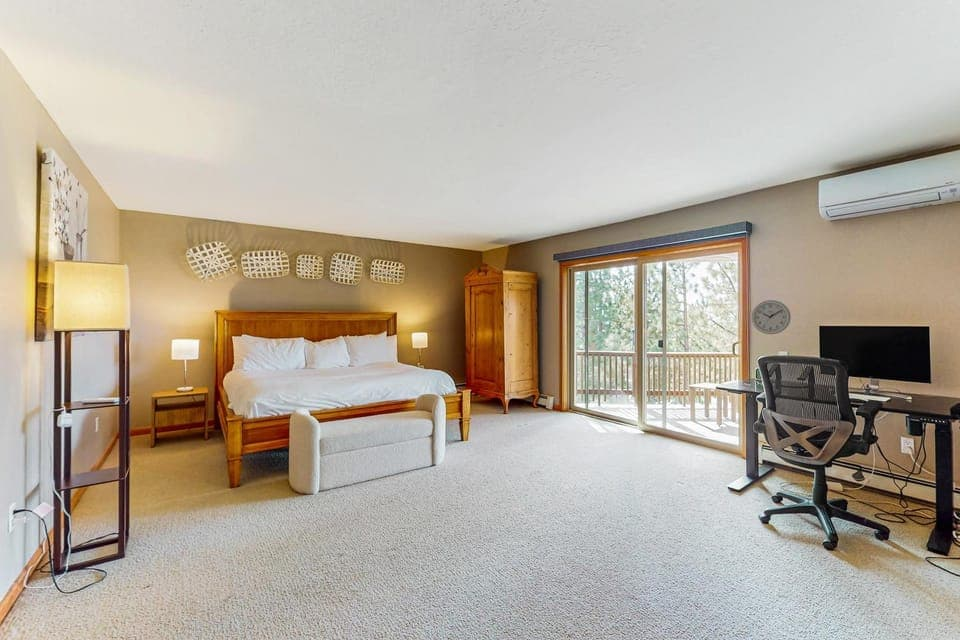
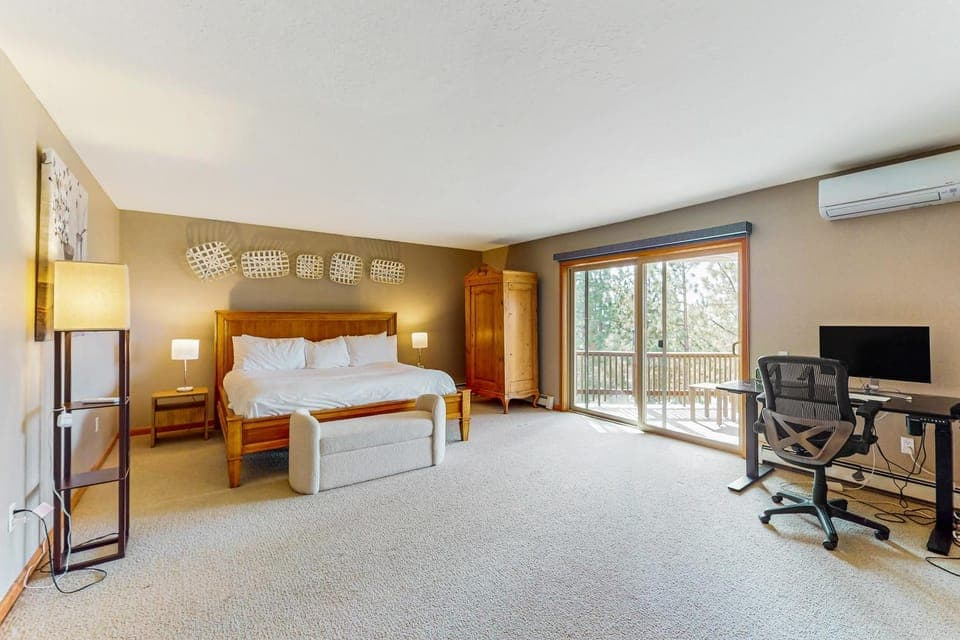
- wall clock [751,299,792,335]
